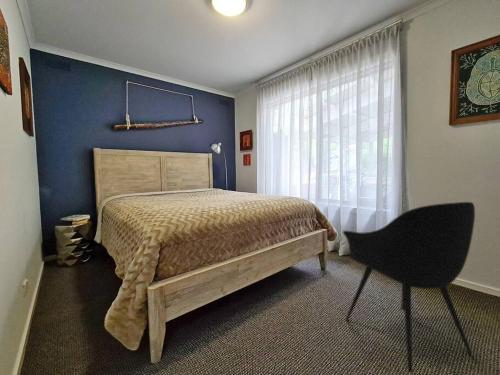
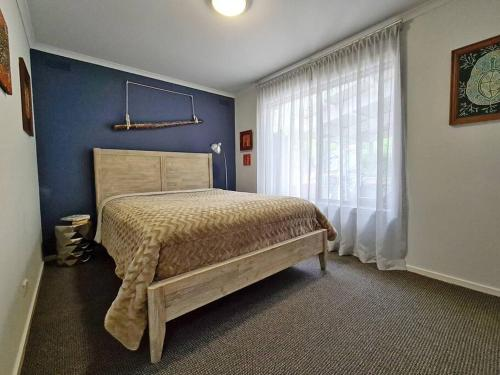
- armchair [342,201,476,373]
